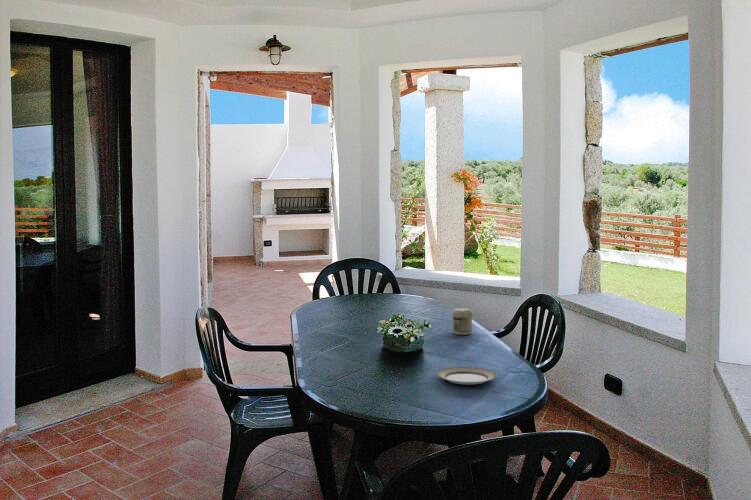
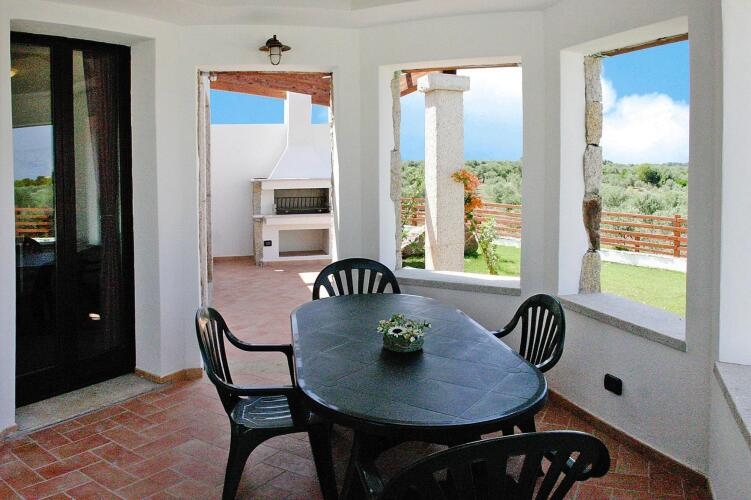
- plate [436,366,498,386]
- jar [451,307,474,336]
